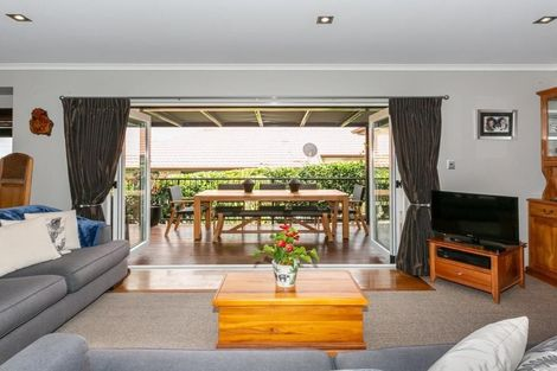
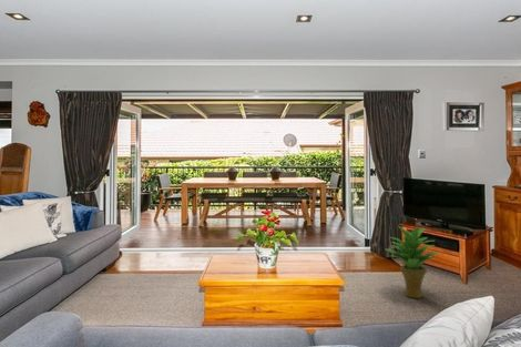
+ potted plant [386,224,441,299]
